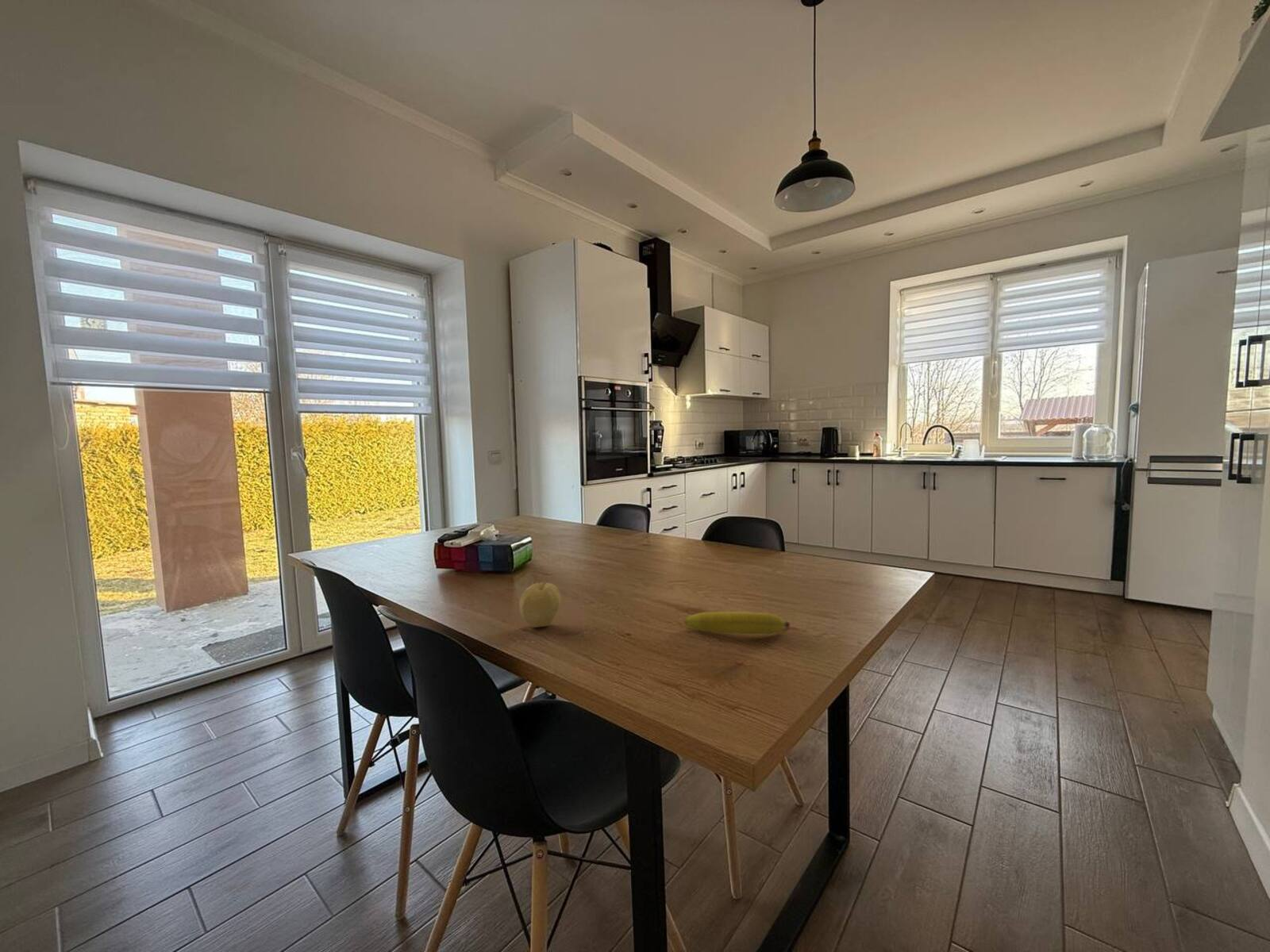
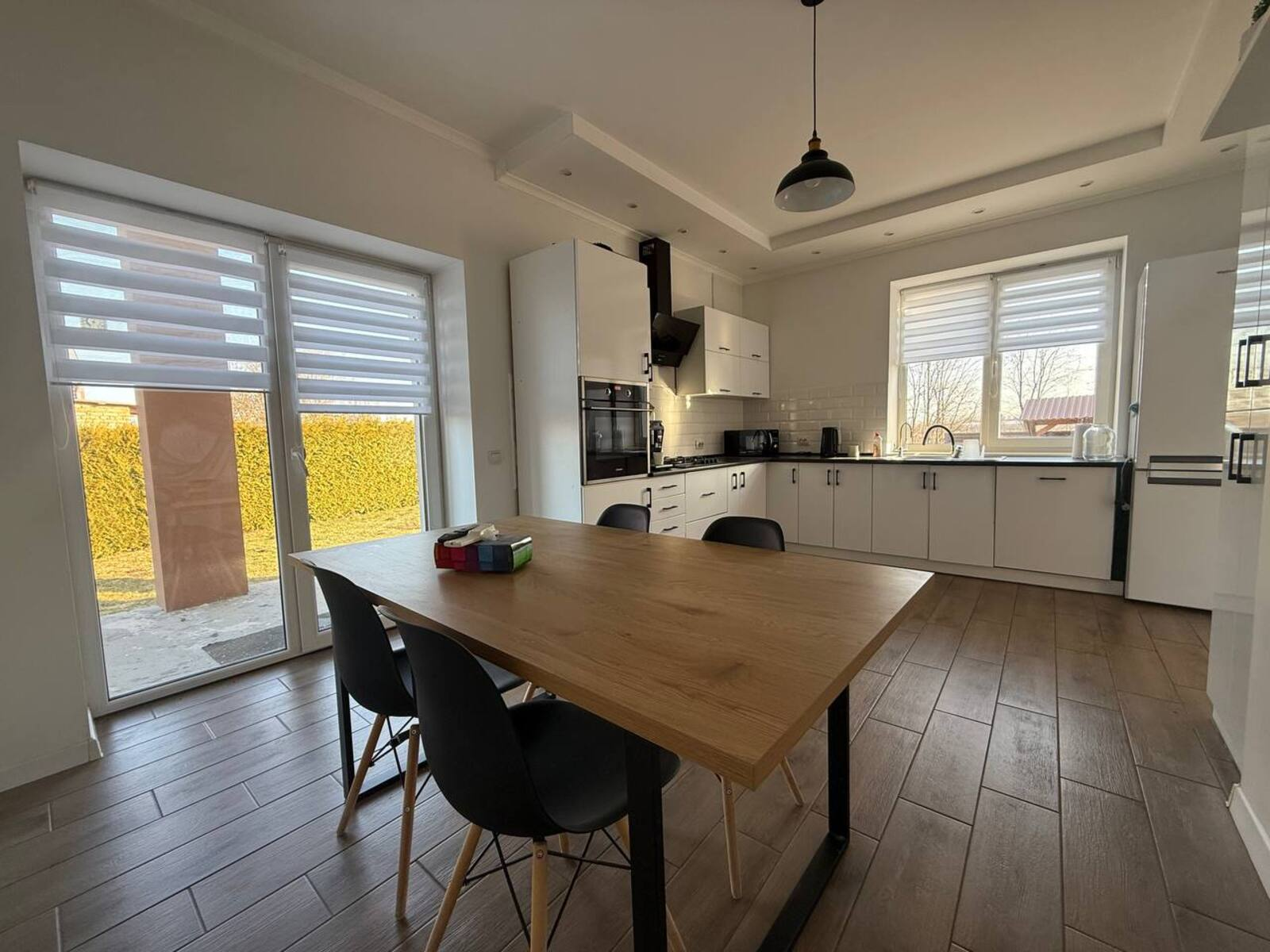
- fruit [518,578,562,628]
- fruit [683,611,791,635]
